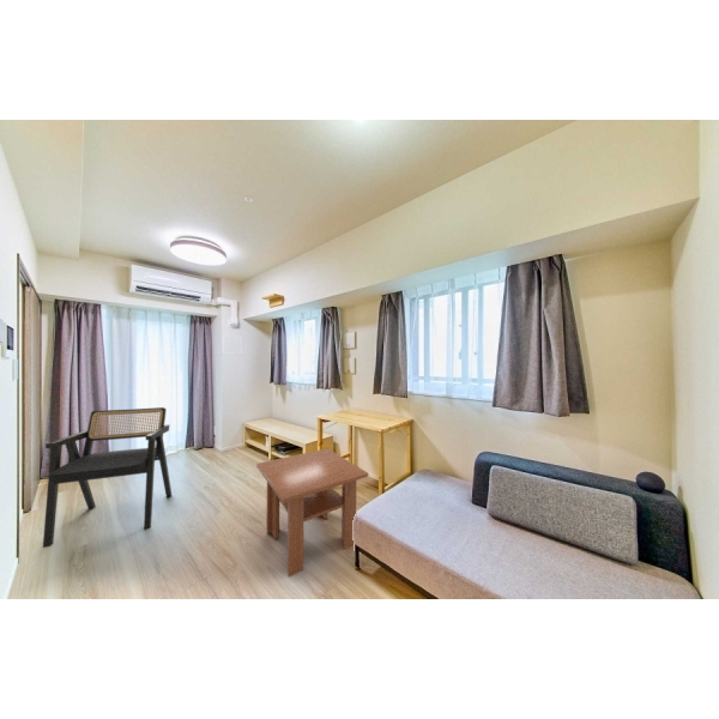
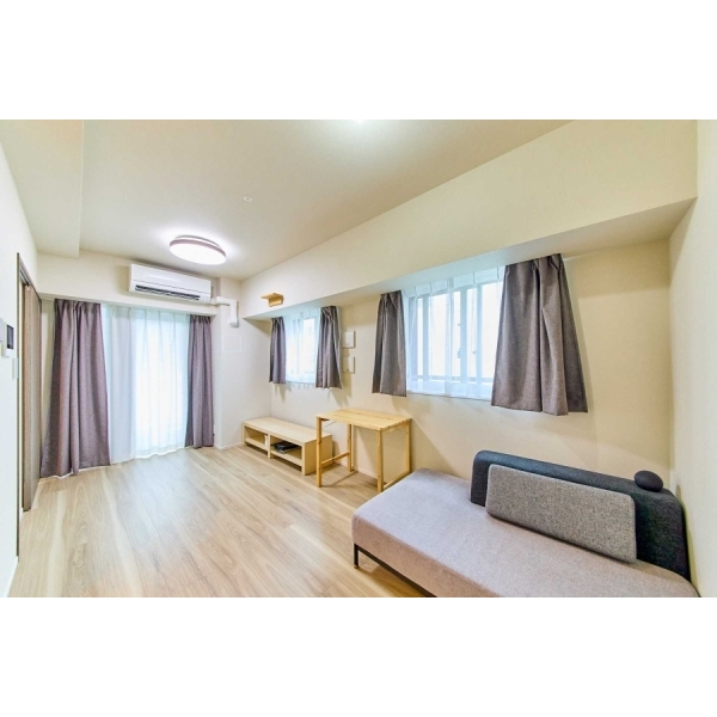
- coffee table [255,447,369,578]
- armchair [42,406,173,549]
